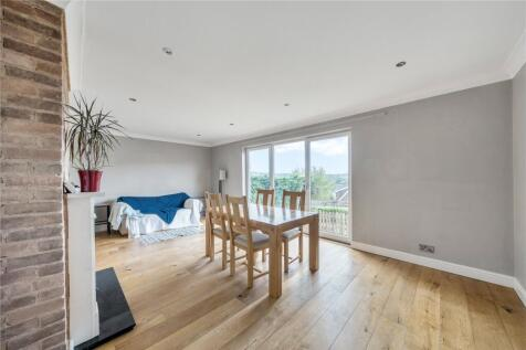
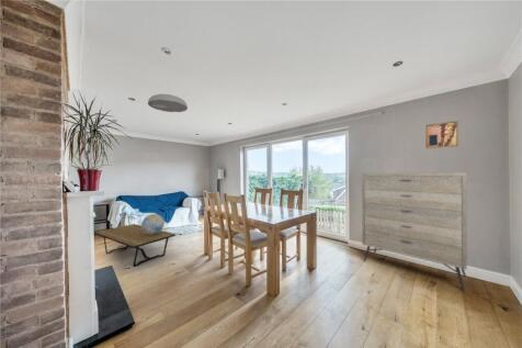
+ coffee table [93,223,177,268]
+ dresser [361,171,468,292]
+ ceiling light [147,93,189,113]
+ wall art [424,120,459,149]
+ decorative globe [140,213,166,235]
